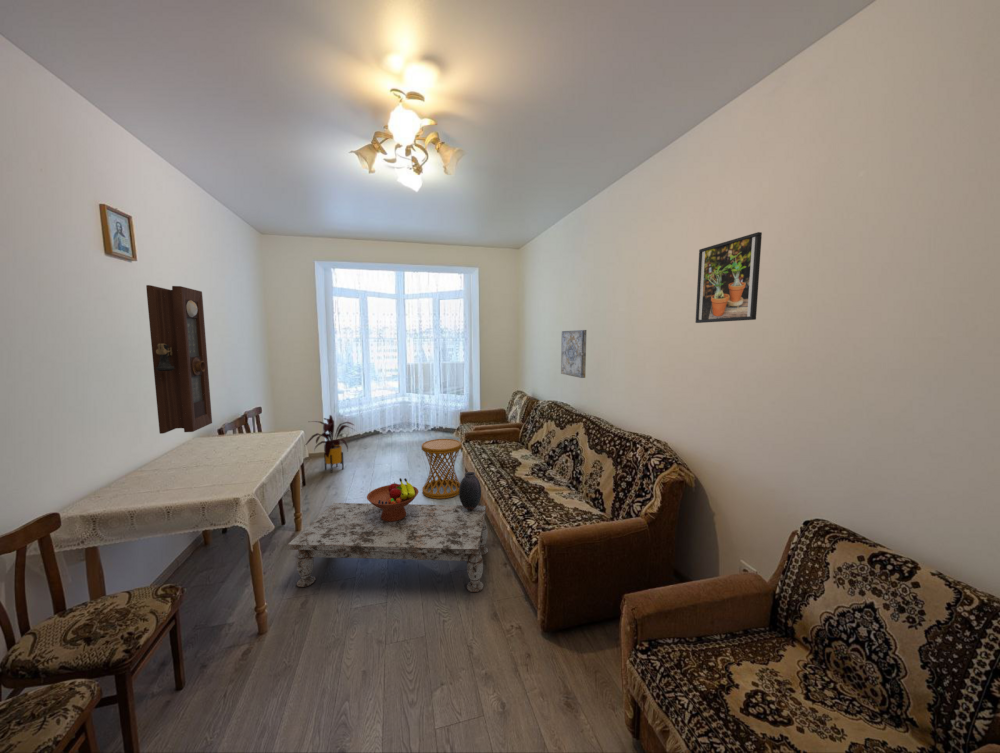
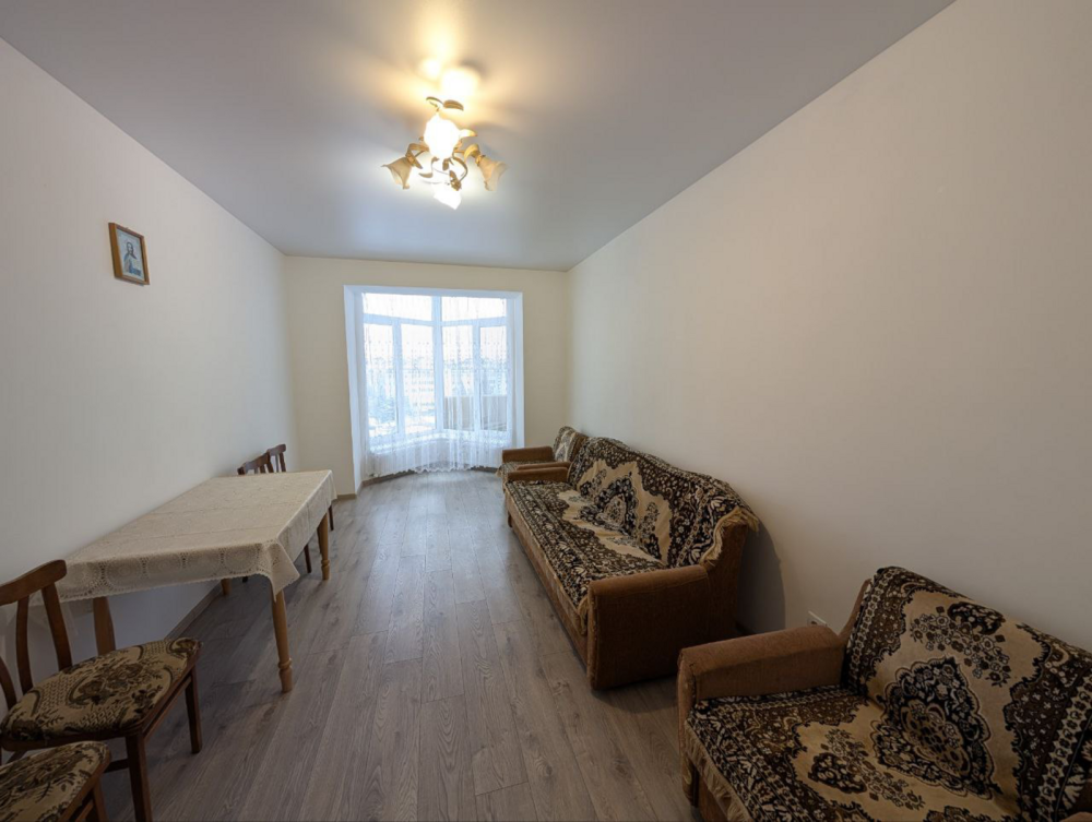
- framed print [695,231,763,324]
- coffee table [286,502,489,593]
- house plant [305,414,356,473]
- pendulum clock [145,284,213,435]
- fruit bowl [366,477,419,522]
- wall art [560,329,587,379]
- side table [421,438,463,500]
- vase [458,471,482,510]
